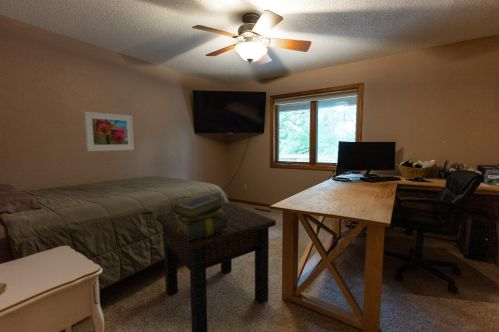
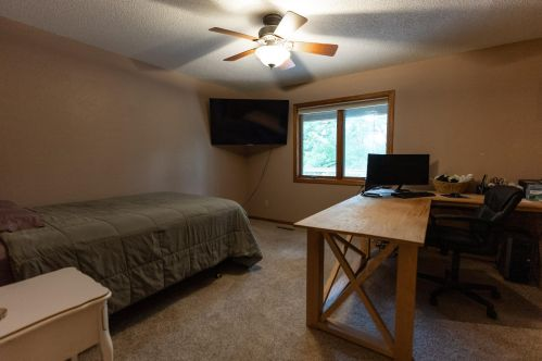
- side table [156,202,277,332]
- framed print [83,110,135,152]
- stack of books [173,194,228,241]
